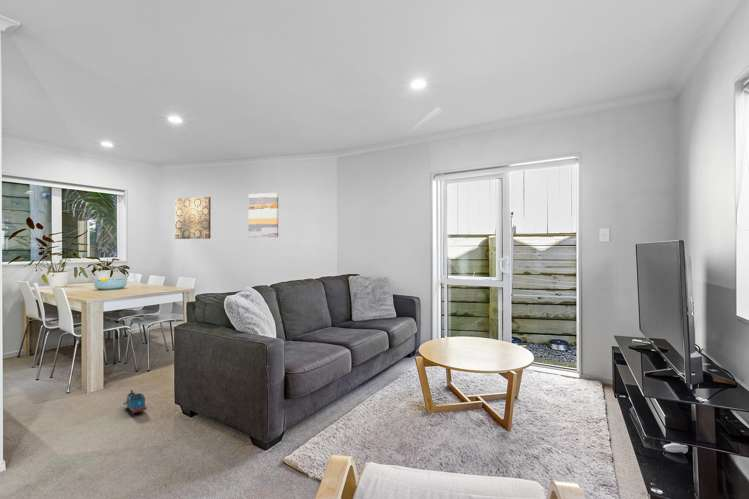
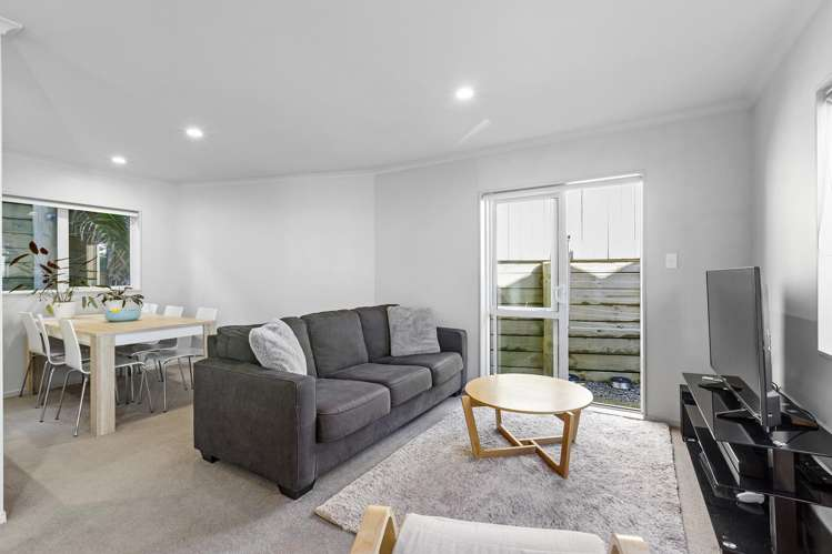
- wall art [247,192,279,238]
- toy train [122,389,148,415]
- wall art [174,196,212,240]
